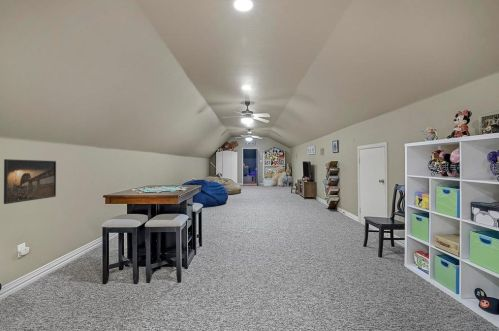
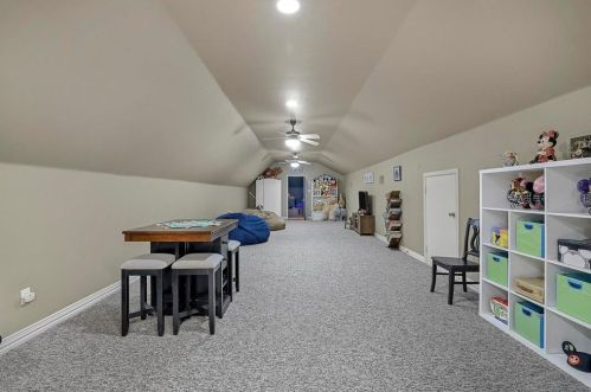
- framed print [3,158,57,205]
